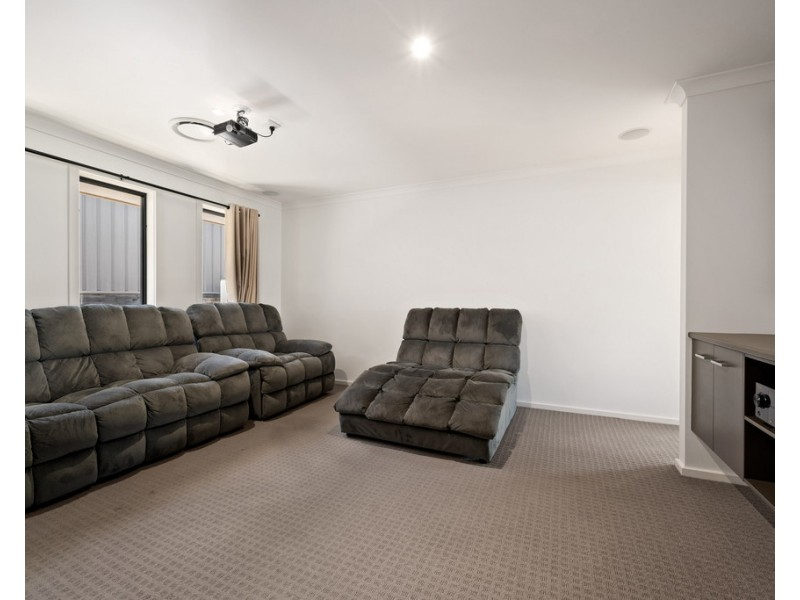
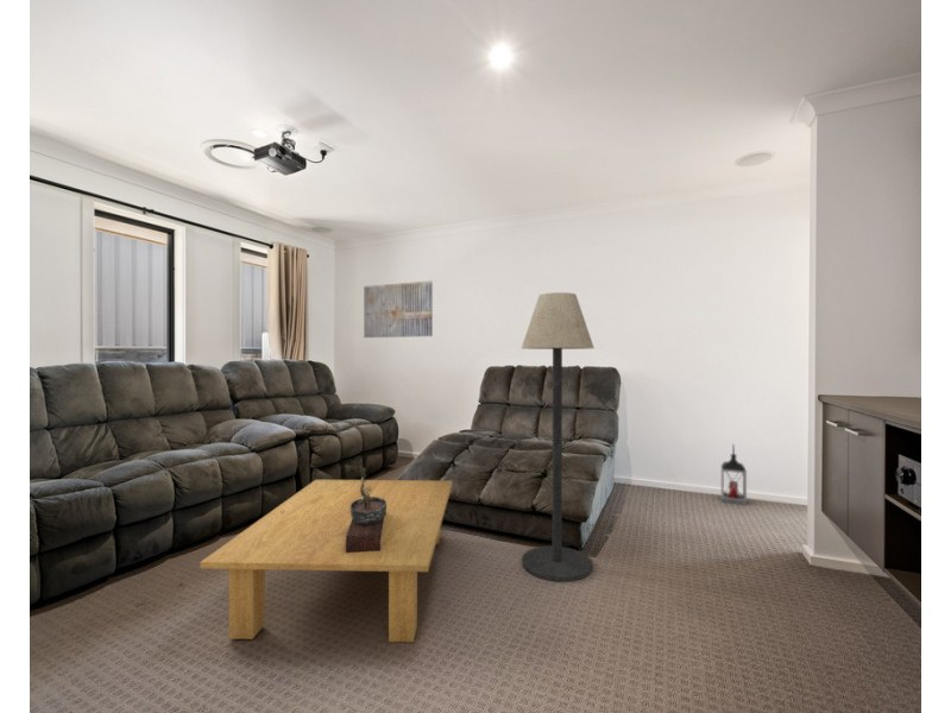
+ bonsai tree [346,466,386,553]
+ coffee table [199,479,453,644]
+ lantern [720,443,748,506]
+ wall art [363,279,434,339]
+ floor lamp [521,291,596,582]
